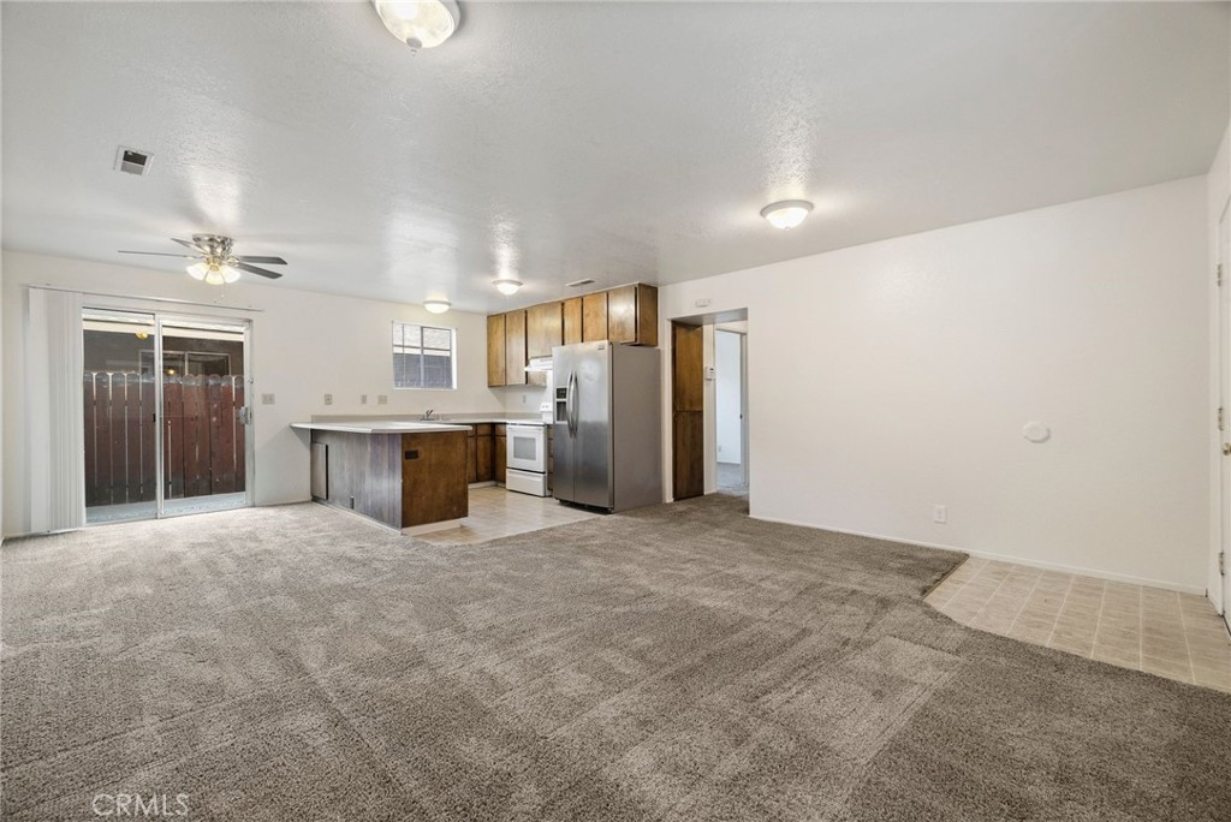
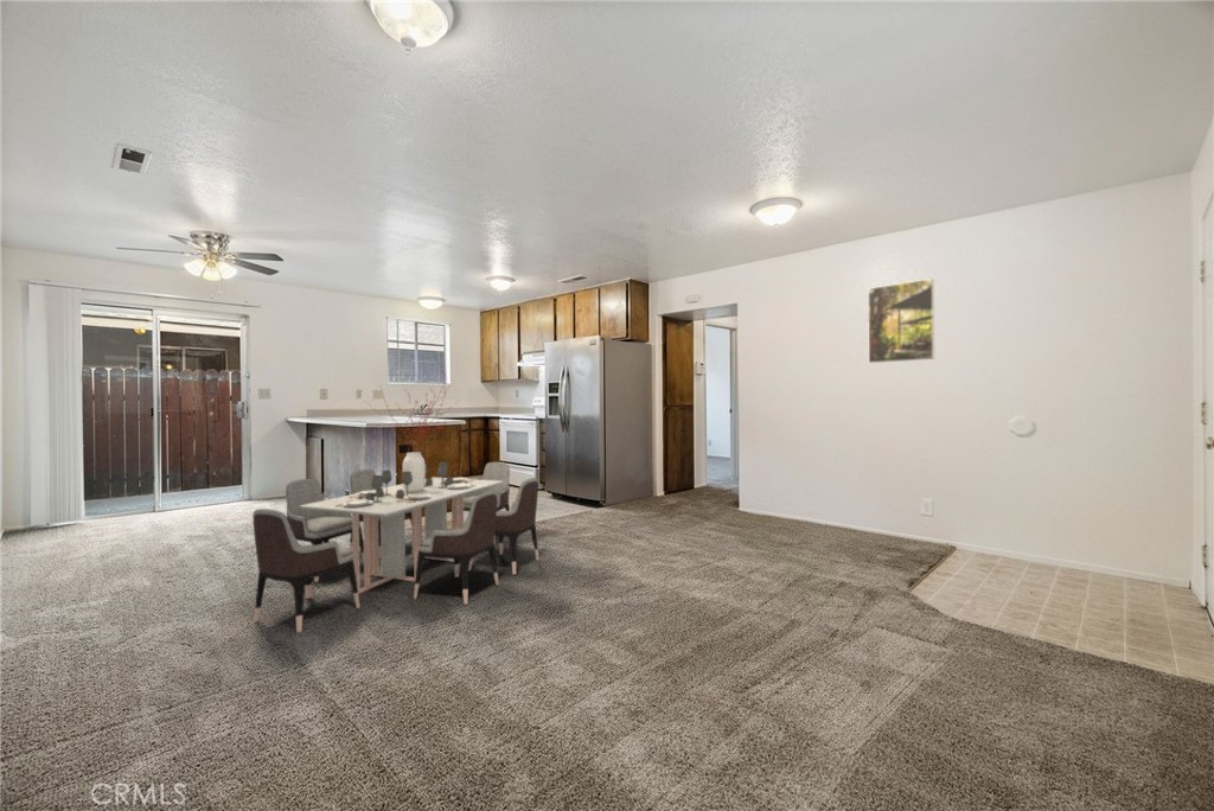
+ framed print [867,277,935,364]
+ dining table [251,370,541,633]
